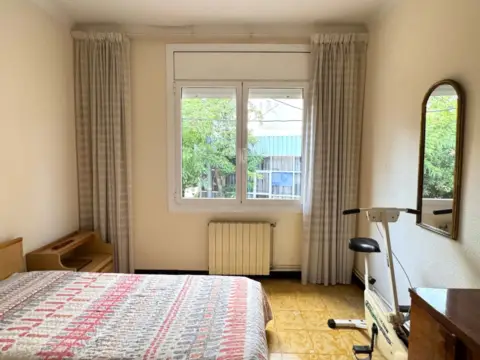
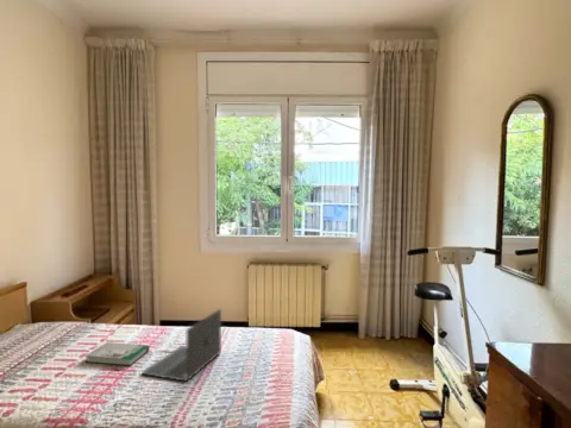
+ book [84,341,150,367]
+ laptop [140,308,222,383]
